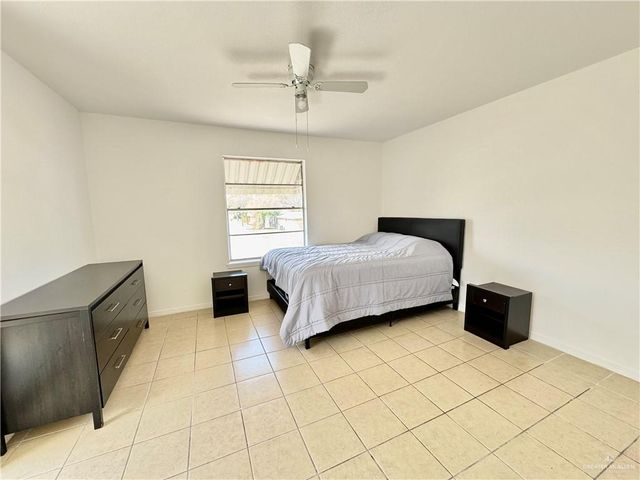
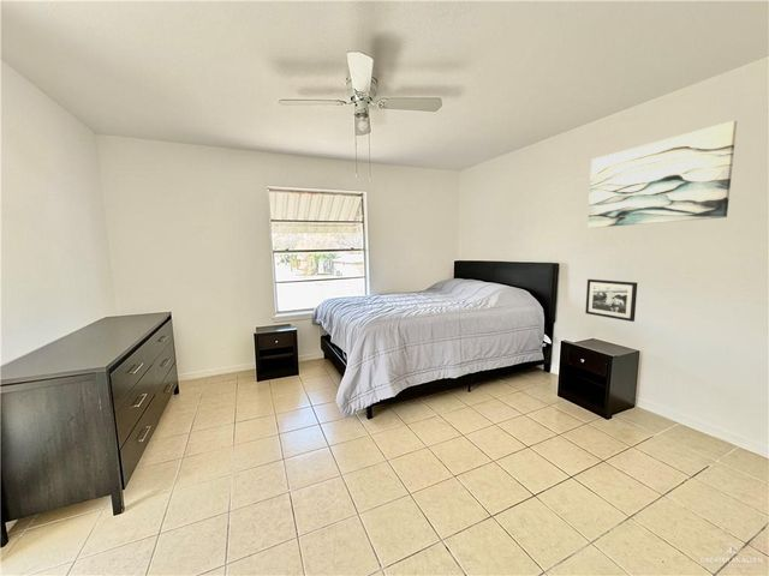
+ wall art [586,120,738,229]
+ picture frame [584,278,638,323]
